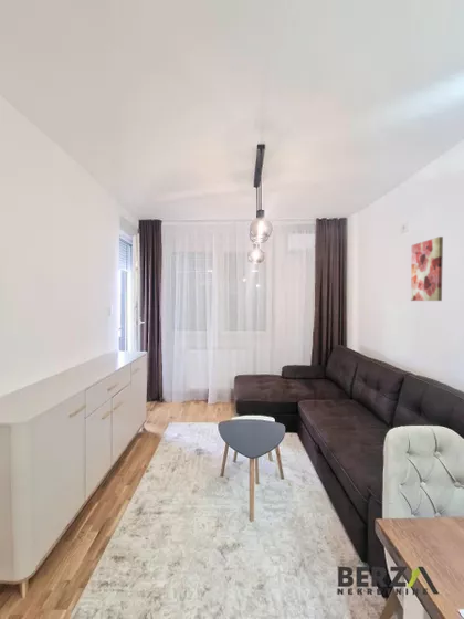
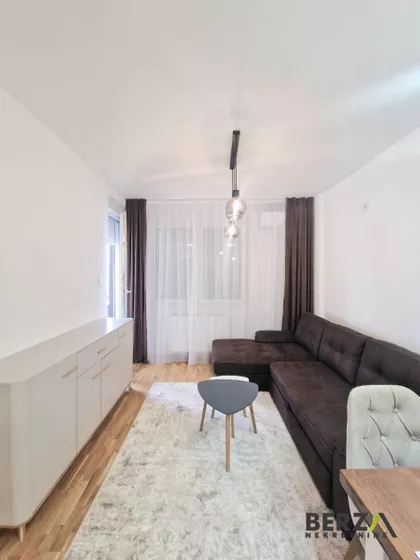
- wall art [410,235,444,302]
